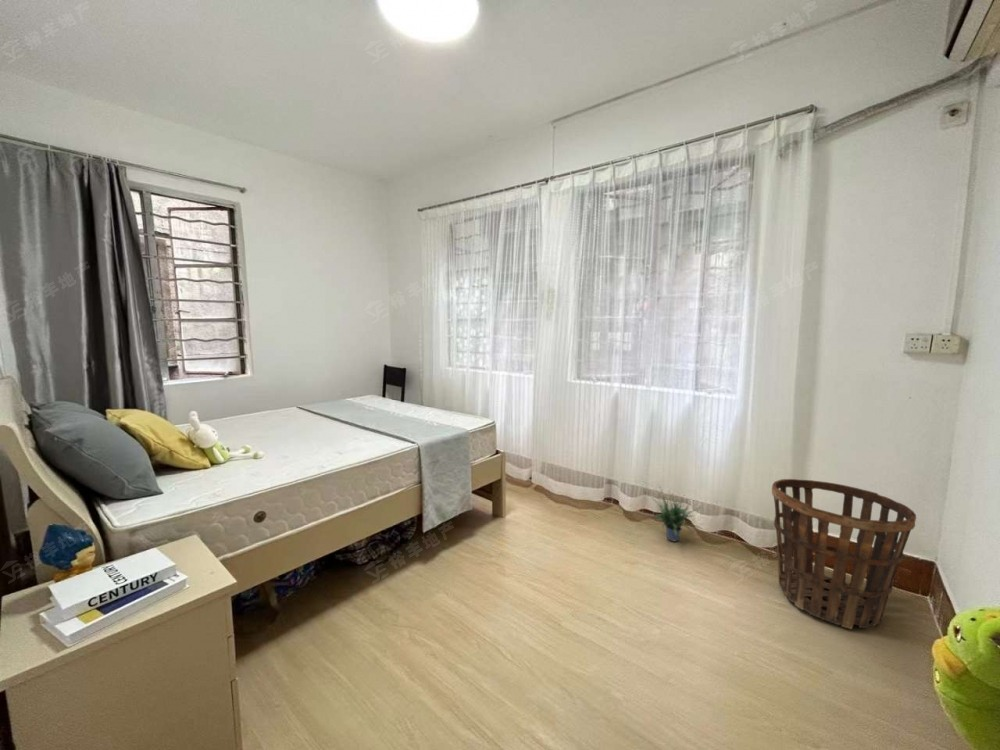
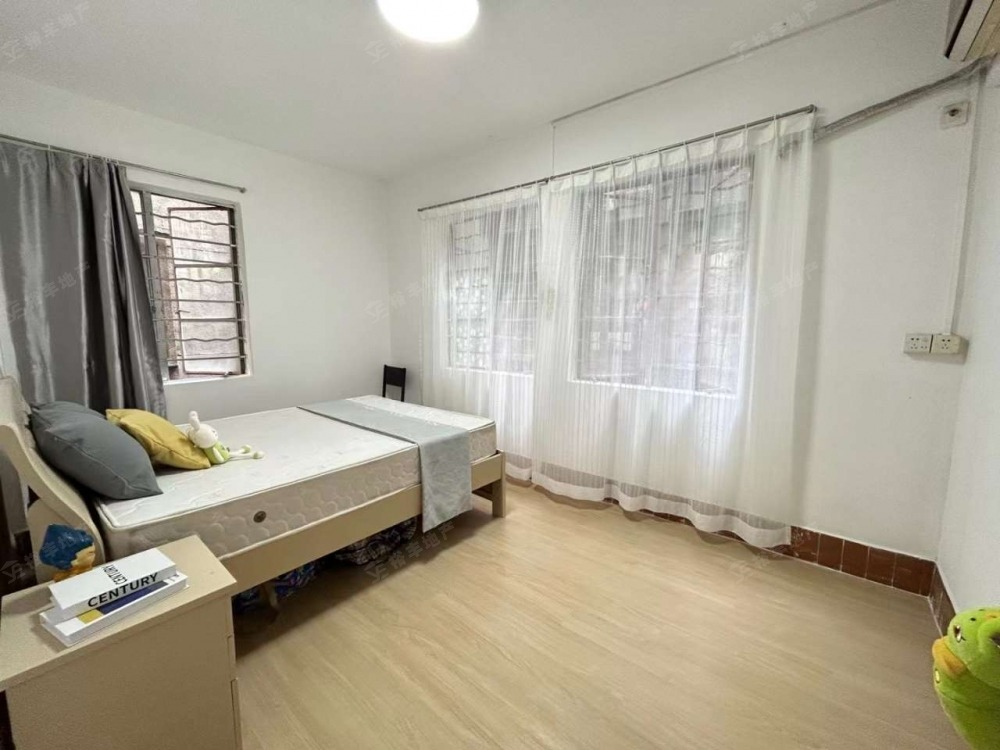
- potted plant [645,482,704,543]
- basket [771,478,917,630]
